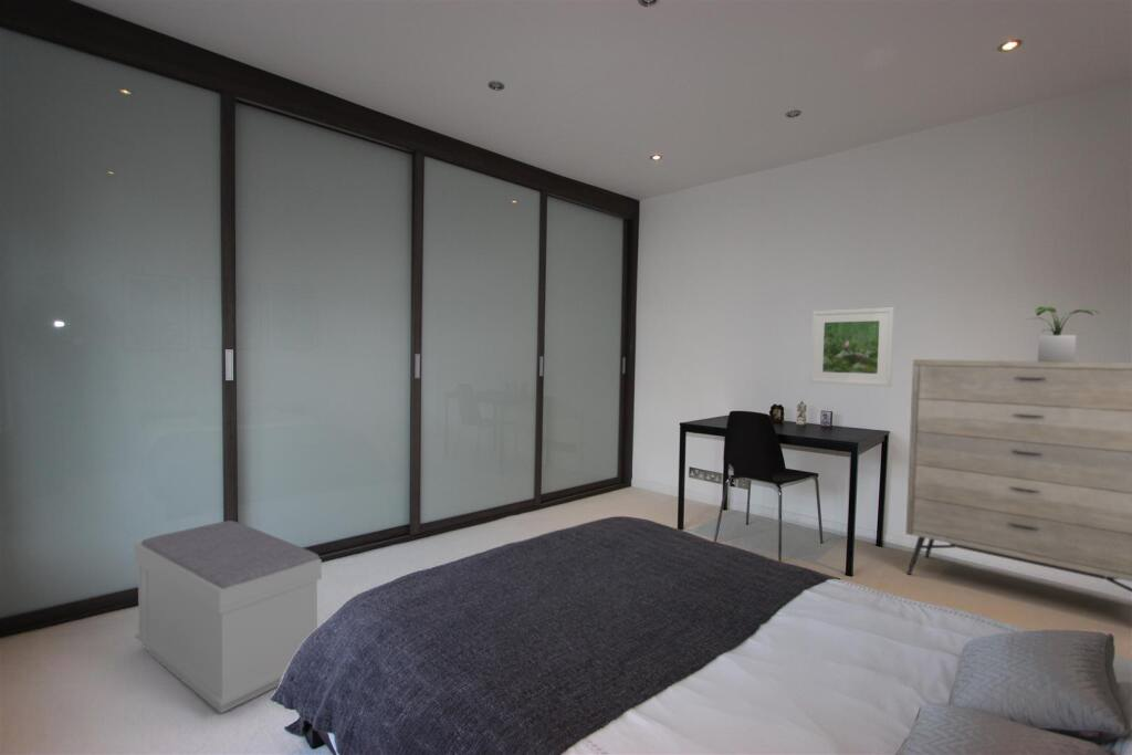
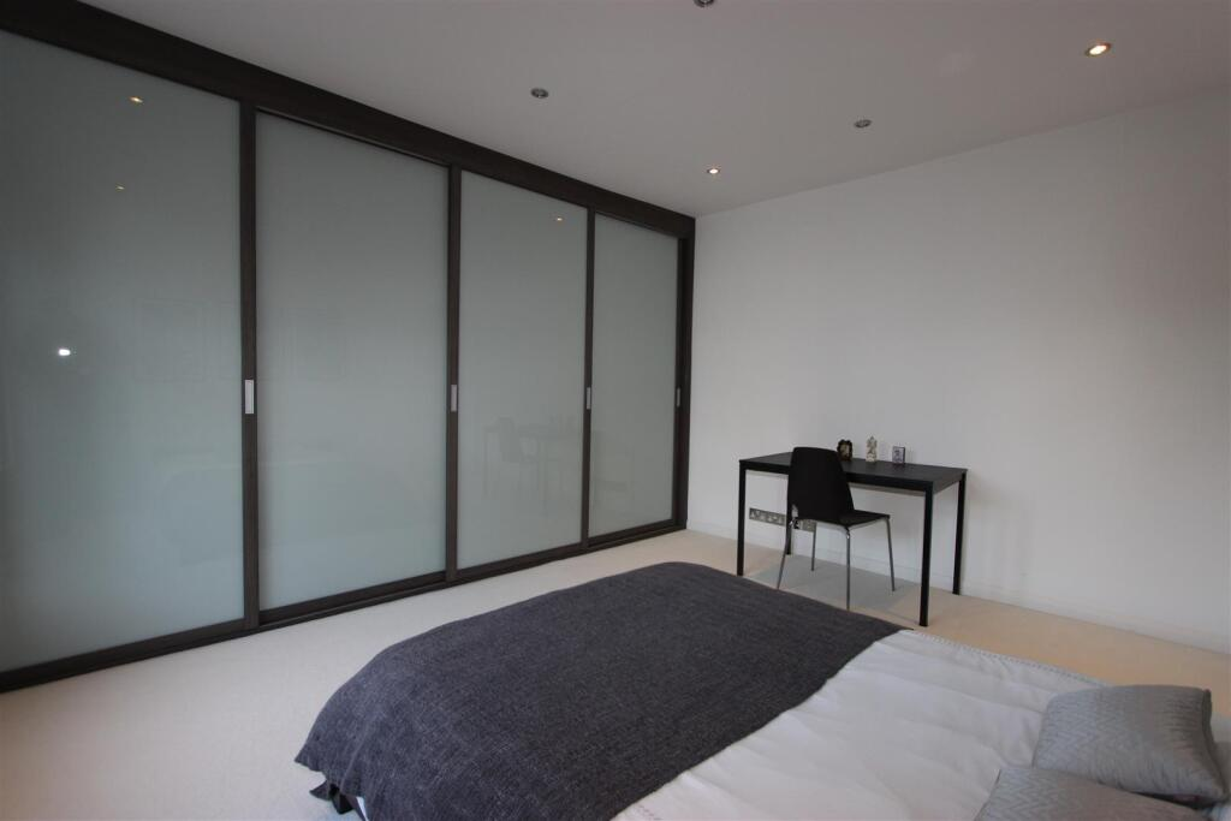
- dresser [904,358,1132,594]
- bench [133,520,323,714]
- potted plant [1027,305,1101,361]
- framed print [809,307,895,388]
